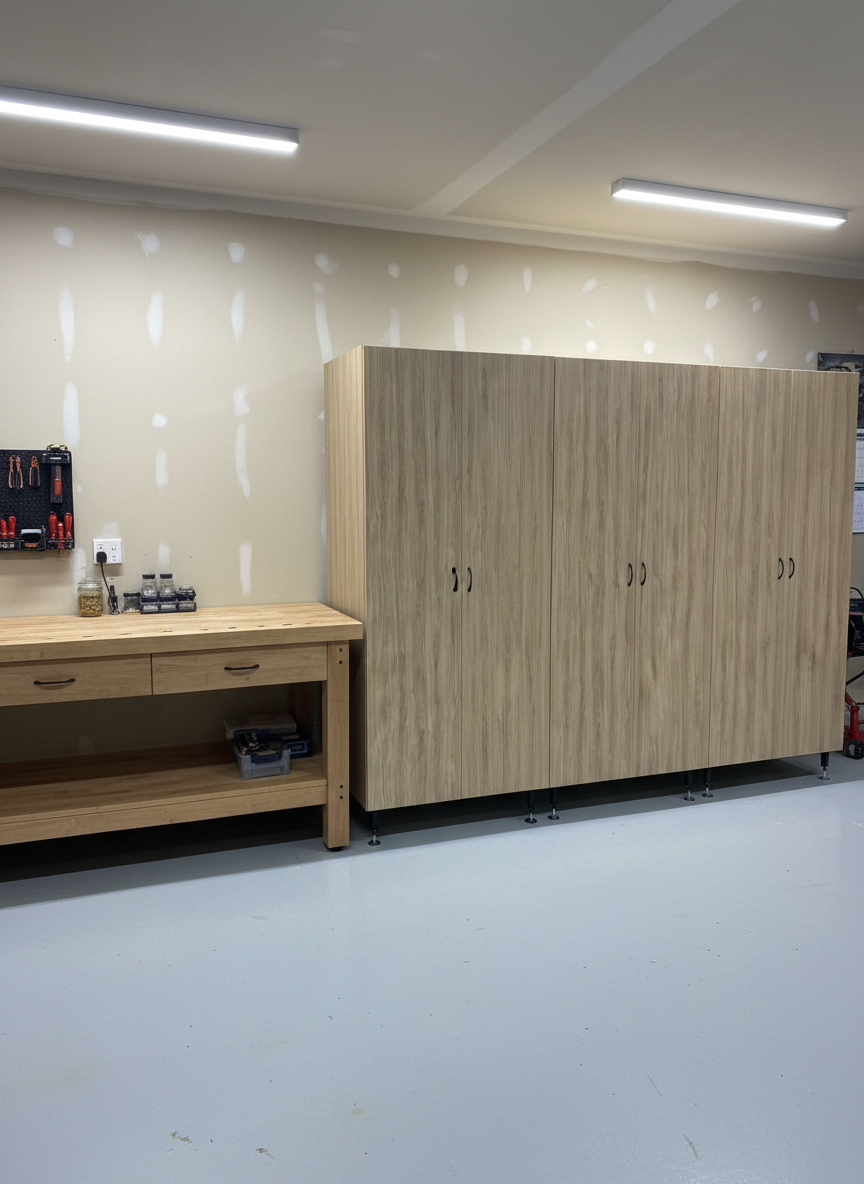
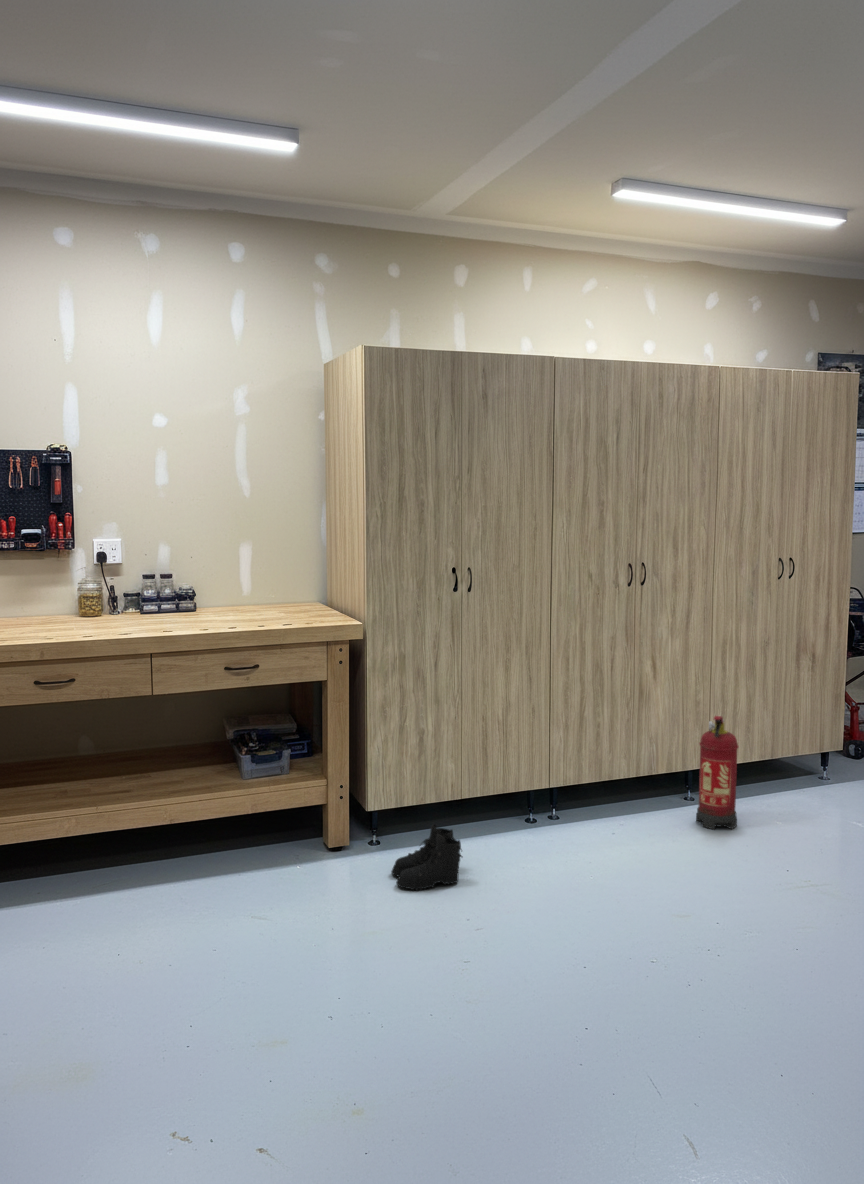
+ boots [390,823,464,892]
+ fire extinguisher [695,715,740,831]
